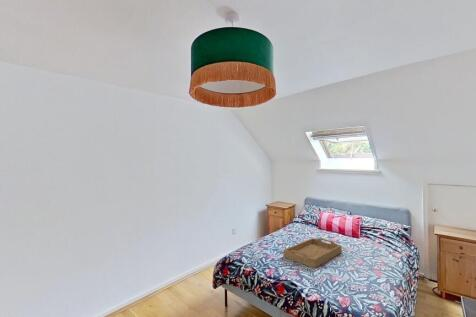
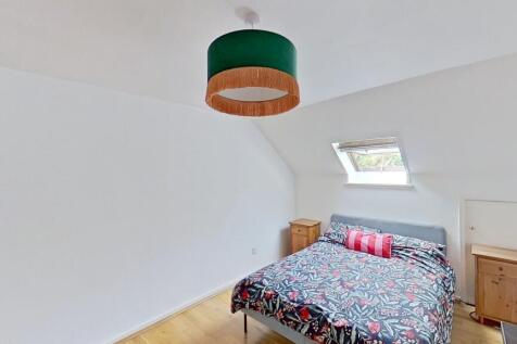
- serving tray [283,237,343,269]
